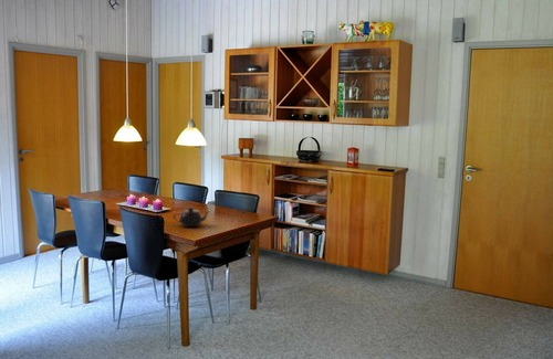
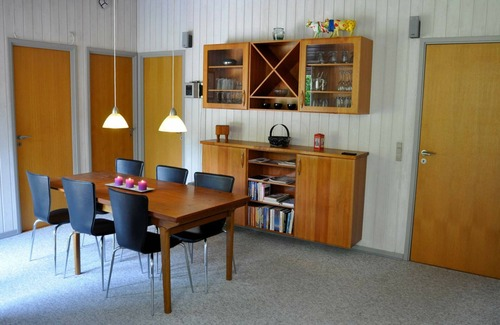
- teapot [173,205,211,228]
